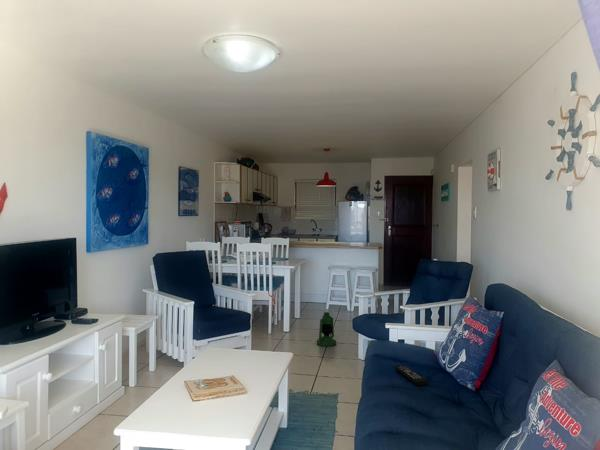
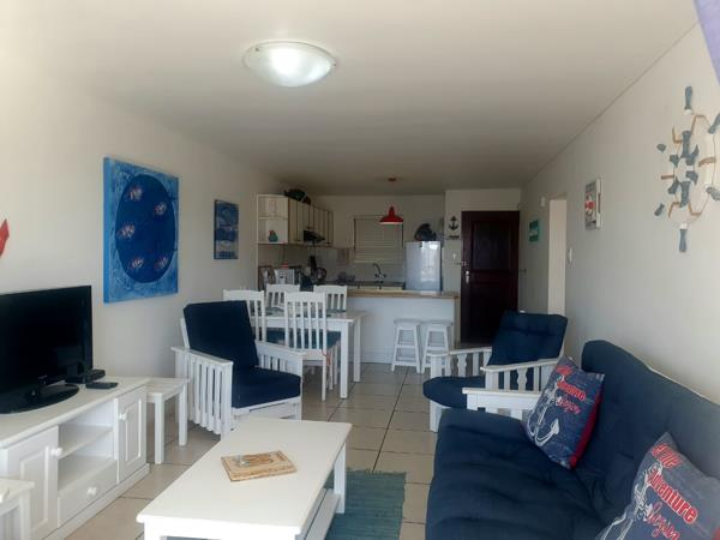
- remote control [394,365,429,387]
- lantern [316,311,337,347]
